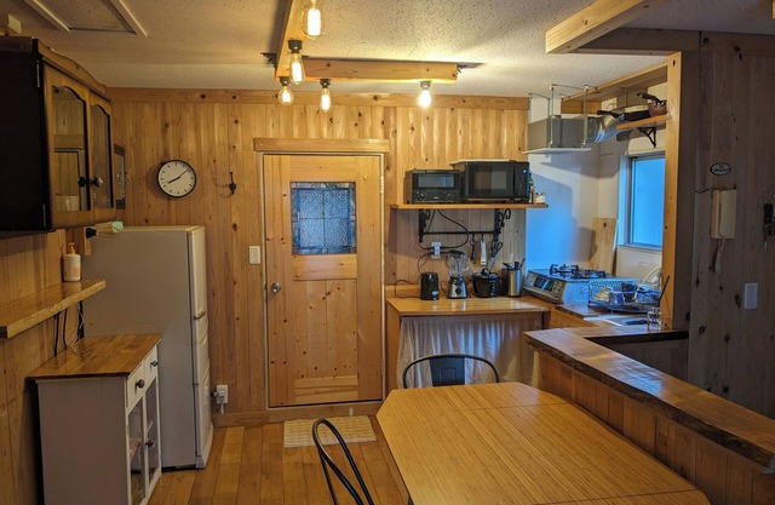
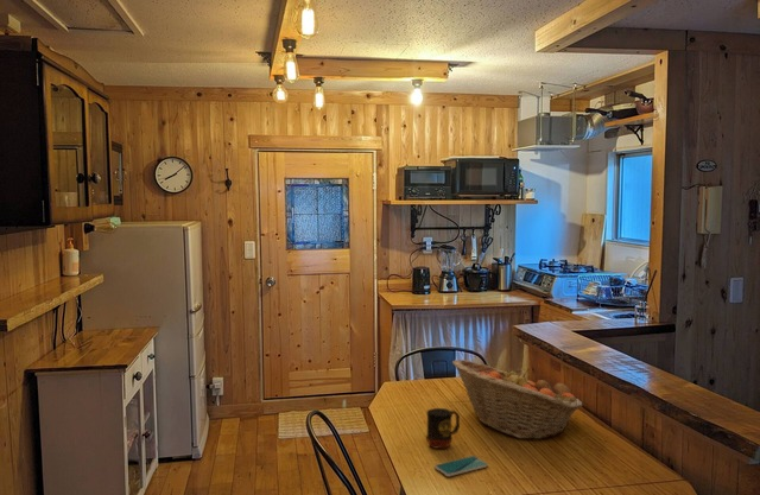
+ smartphone [433,455,489,477]
+ mug [425,407,461,450]
+ fruit basket [451,358,583,440]
